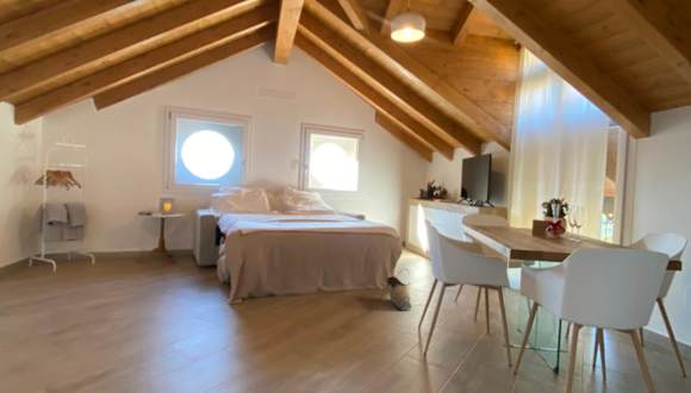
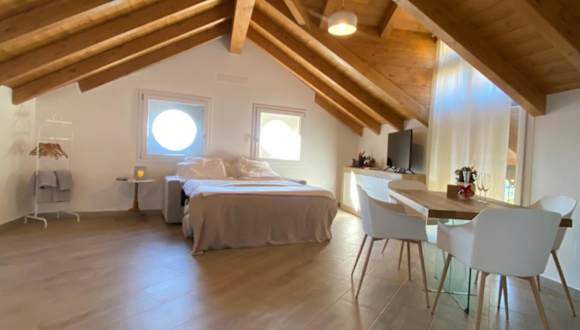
- basket [384,268,412,312]
